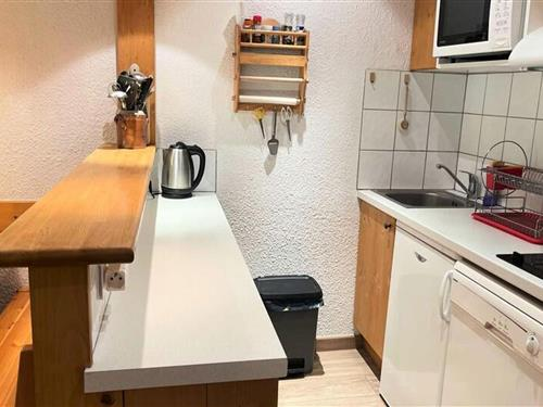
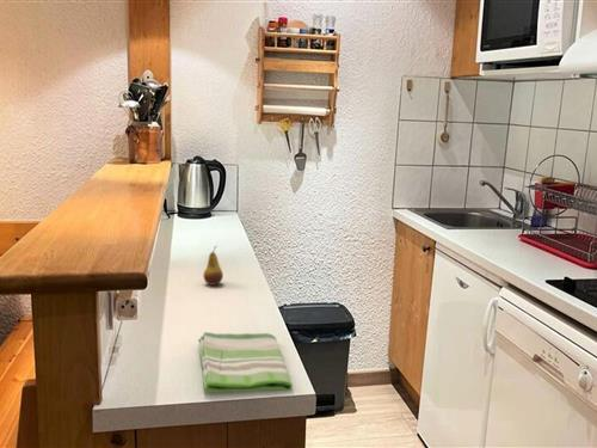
+ fruit [202,245,224,287]
+ dish towel [197,331,294,394]
